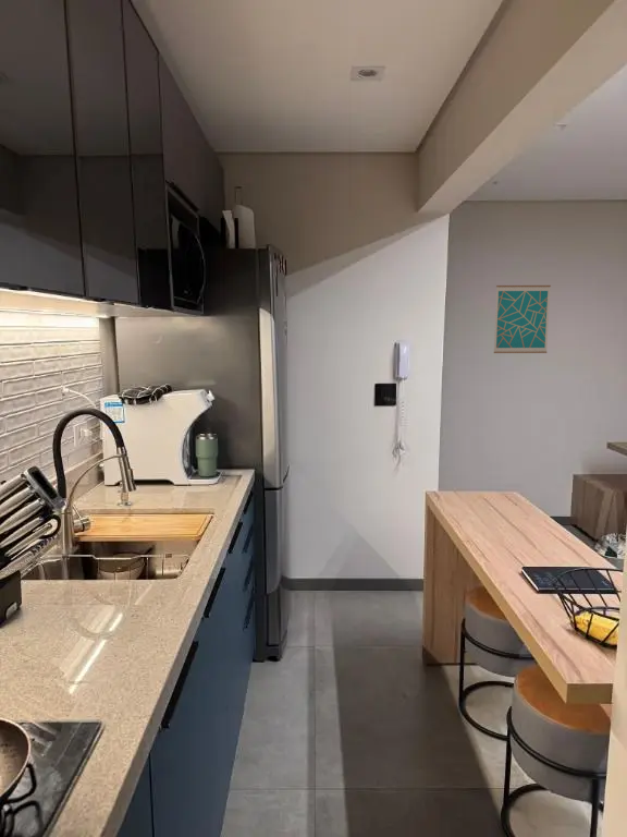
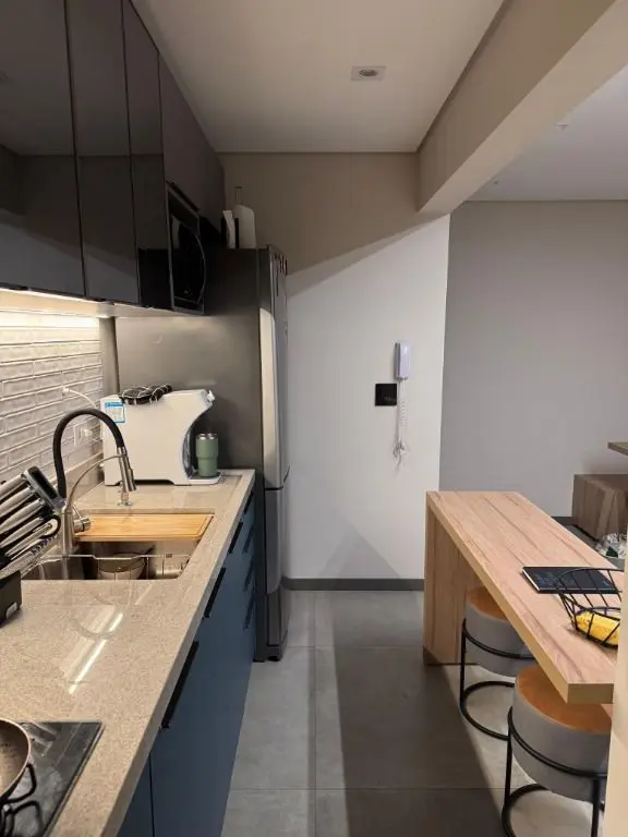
- wall art [493,284,552,354]
